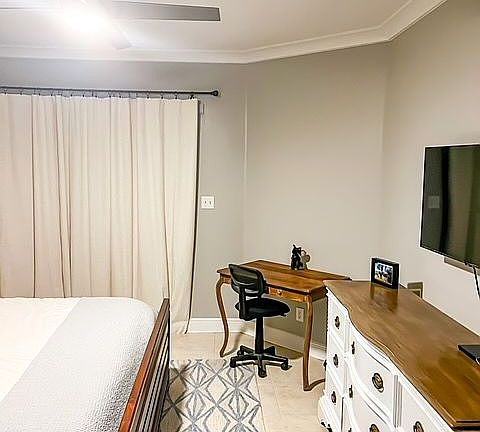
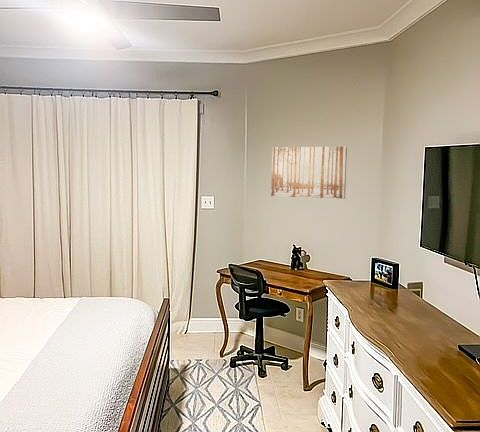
+ wall art [270,146,348,200]
